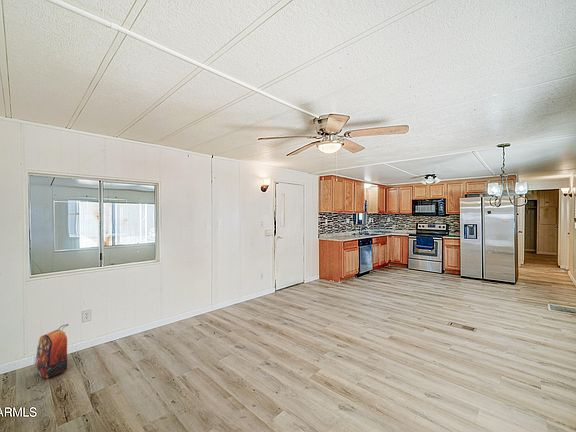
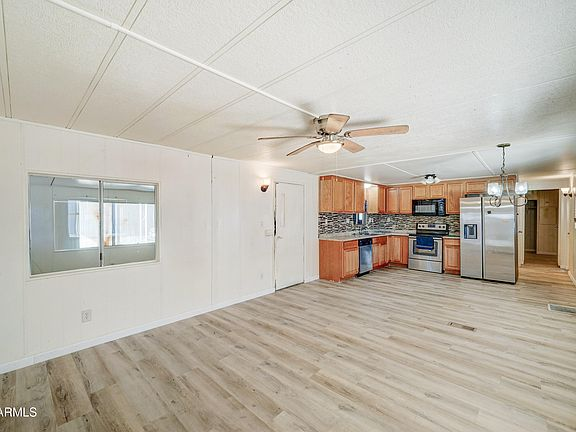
- backpack [34,323,69,379]
